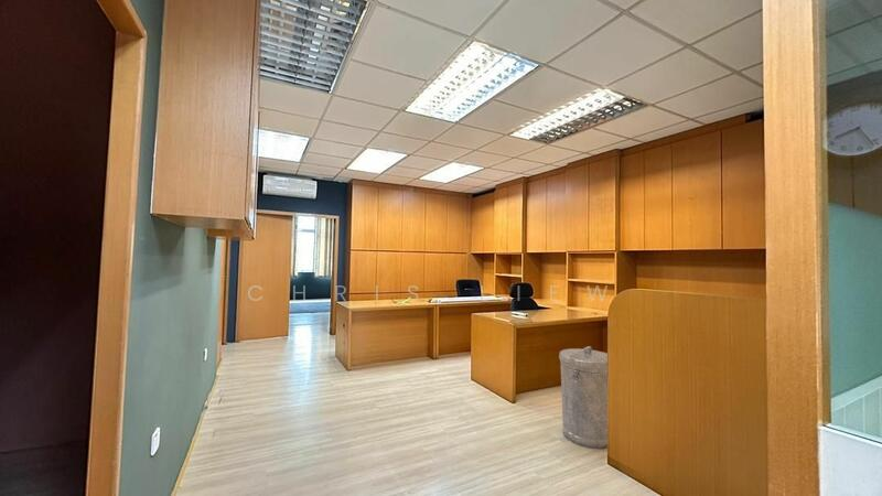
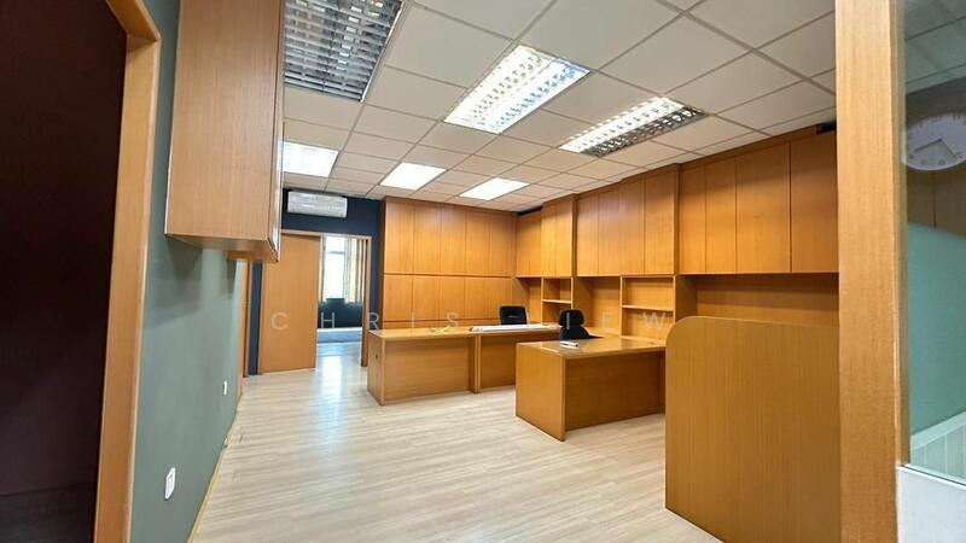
- trash can [558,345,609,450]
